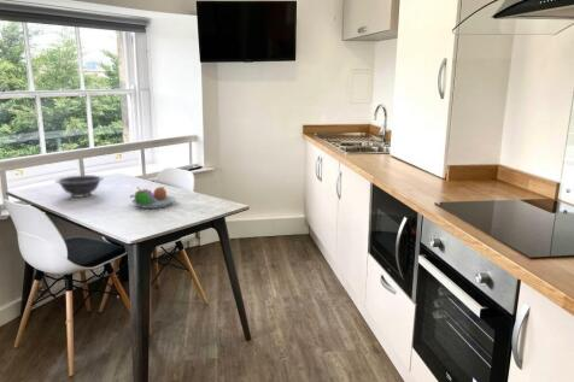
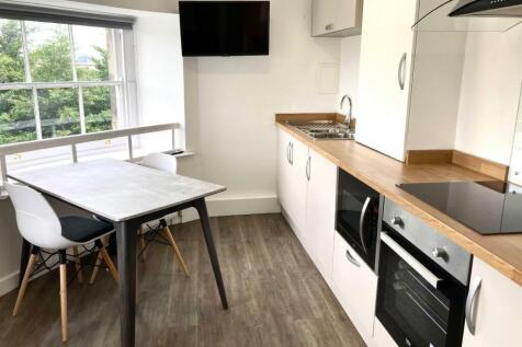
- decorative bowl [54,174,105,199]
- fruit bowl [129,186,177,210]
